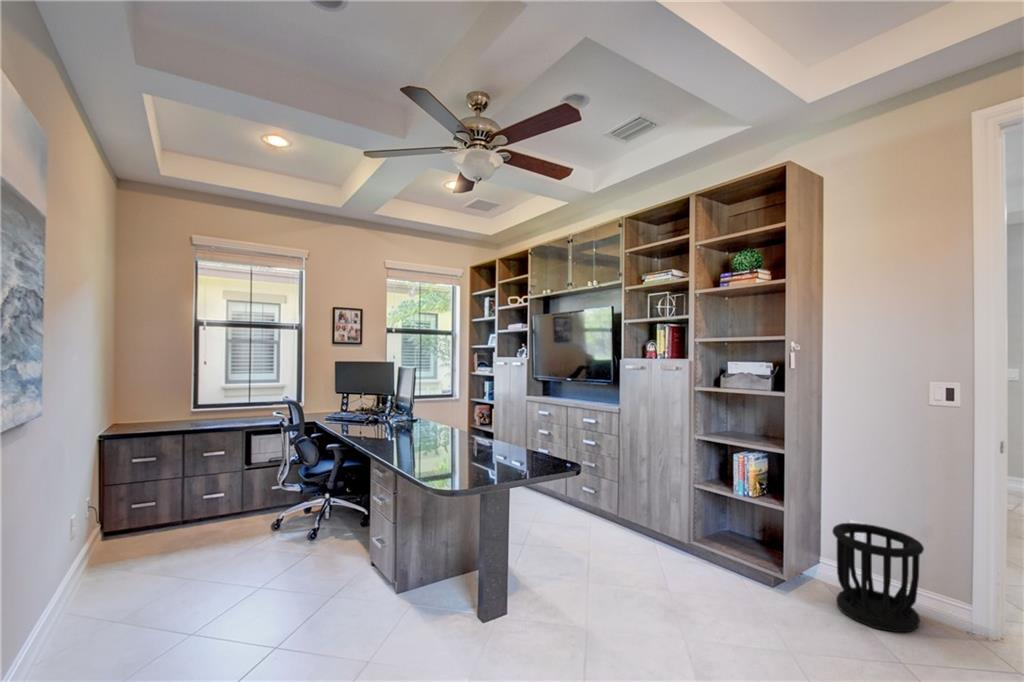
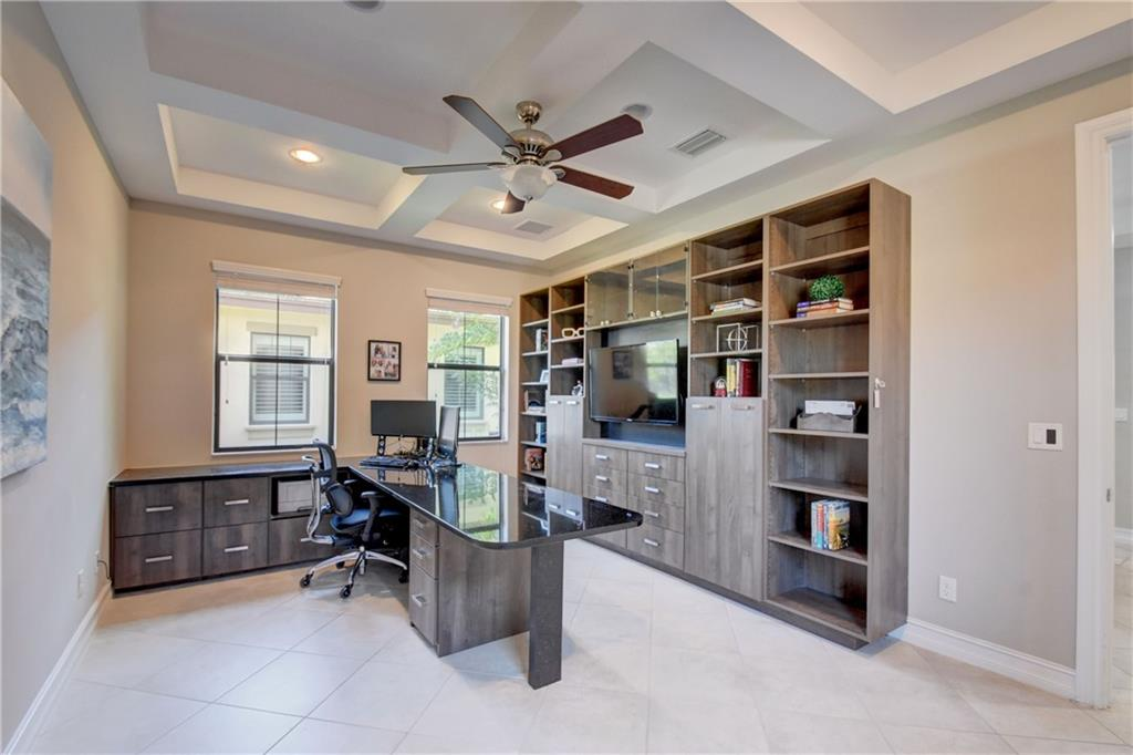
- wastebasket [831,522,925,633]
